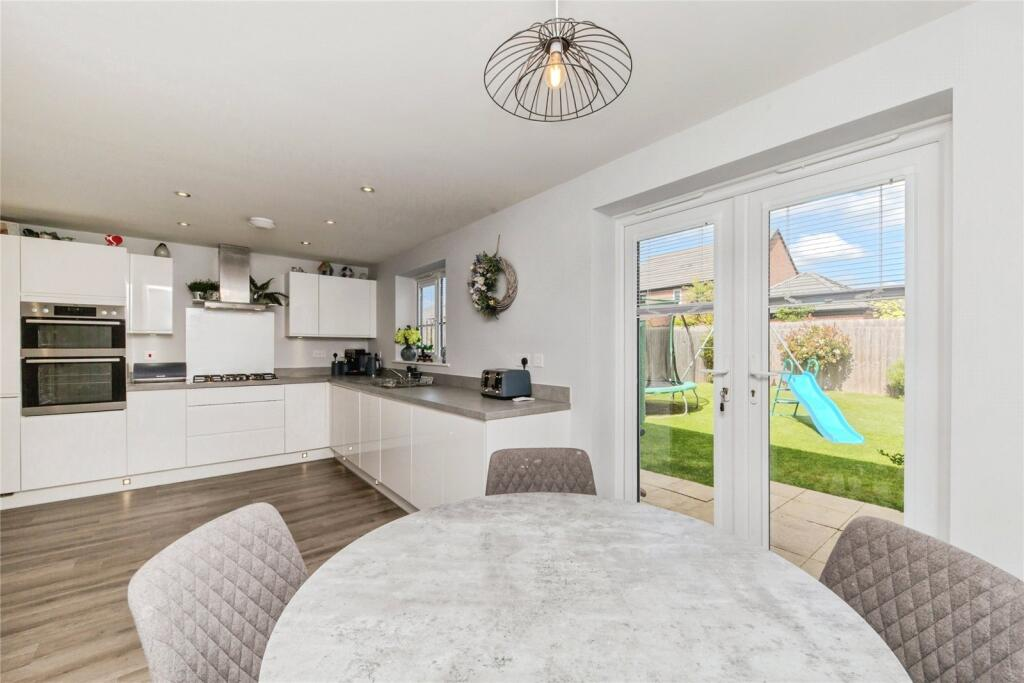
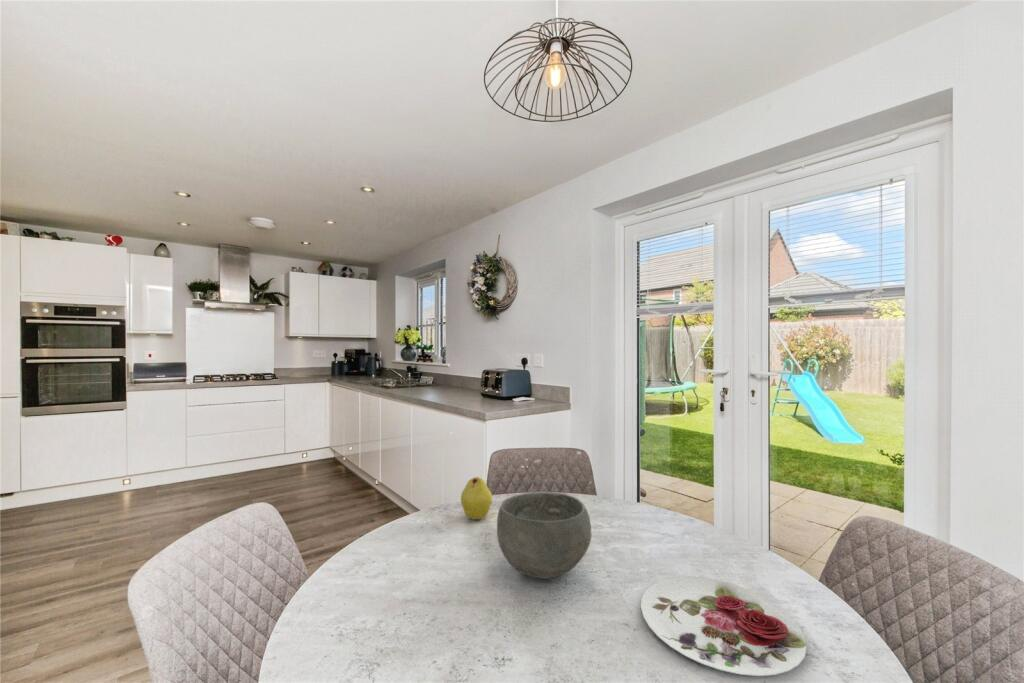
+ bowl [496,491,592,579]
+ plate [640,576,808,677]
+ fruit [460,476,493,521]
